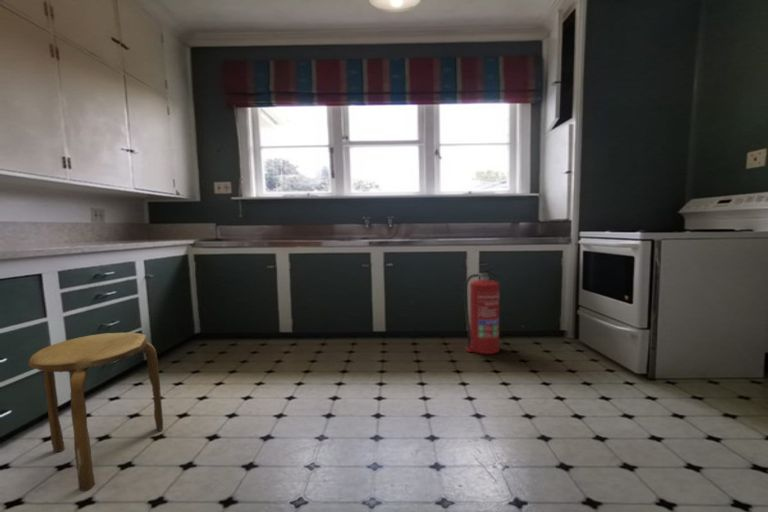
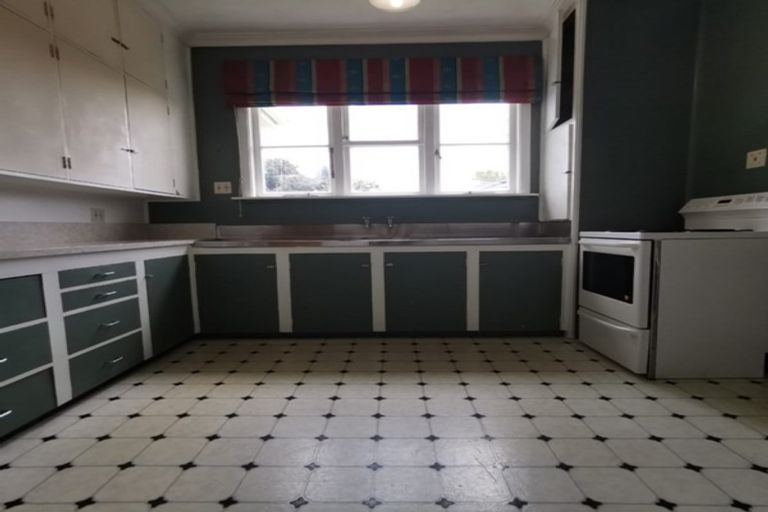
- fire extinguisher [463,264,502,355]
- stool [26,332,164,492]
